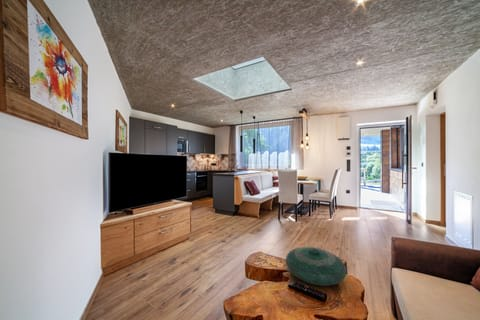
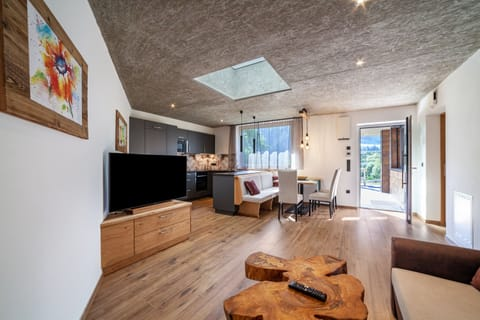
- decorative bowl [285,246,348,287]
